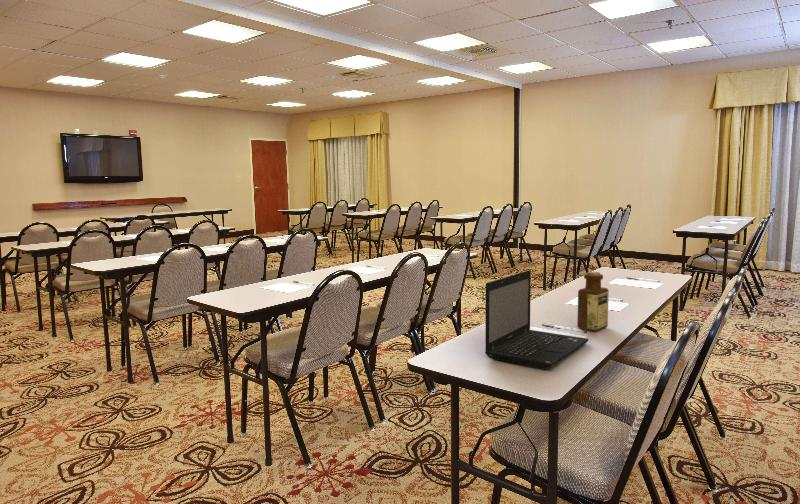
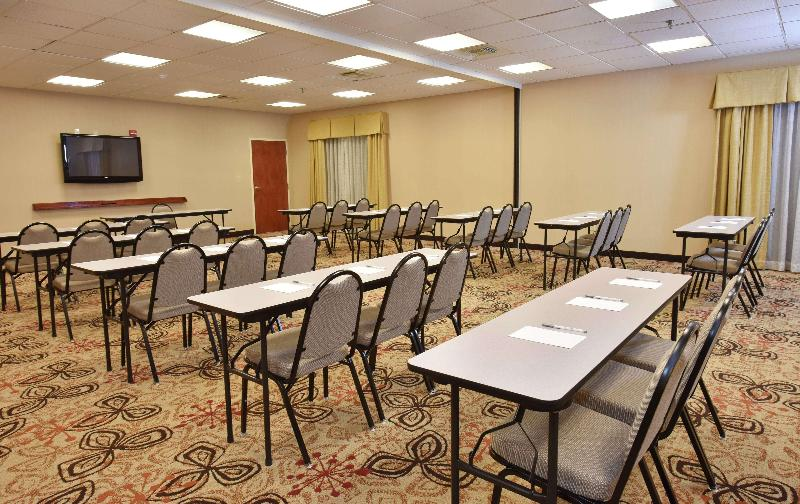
- bottle [576,270,610,332]
- laptop [484,269,590,370]
